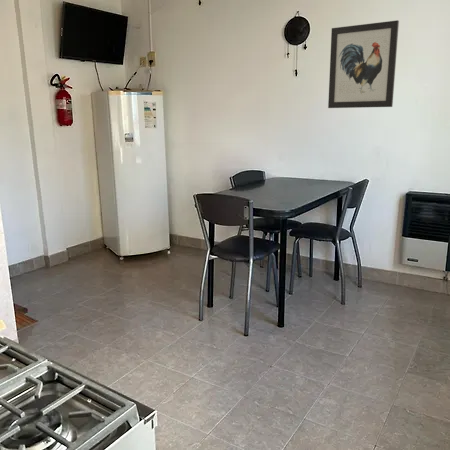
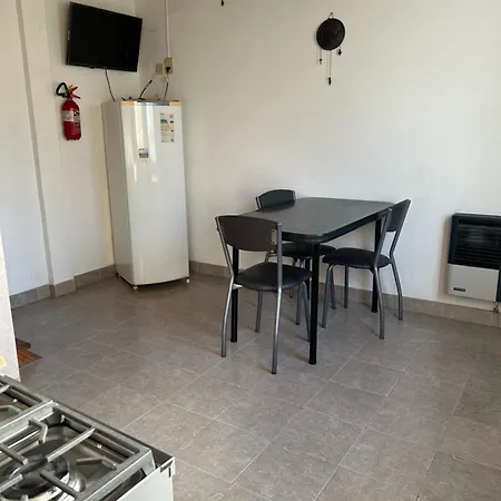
- wall art [327,19,400,109]
